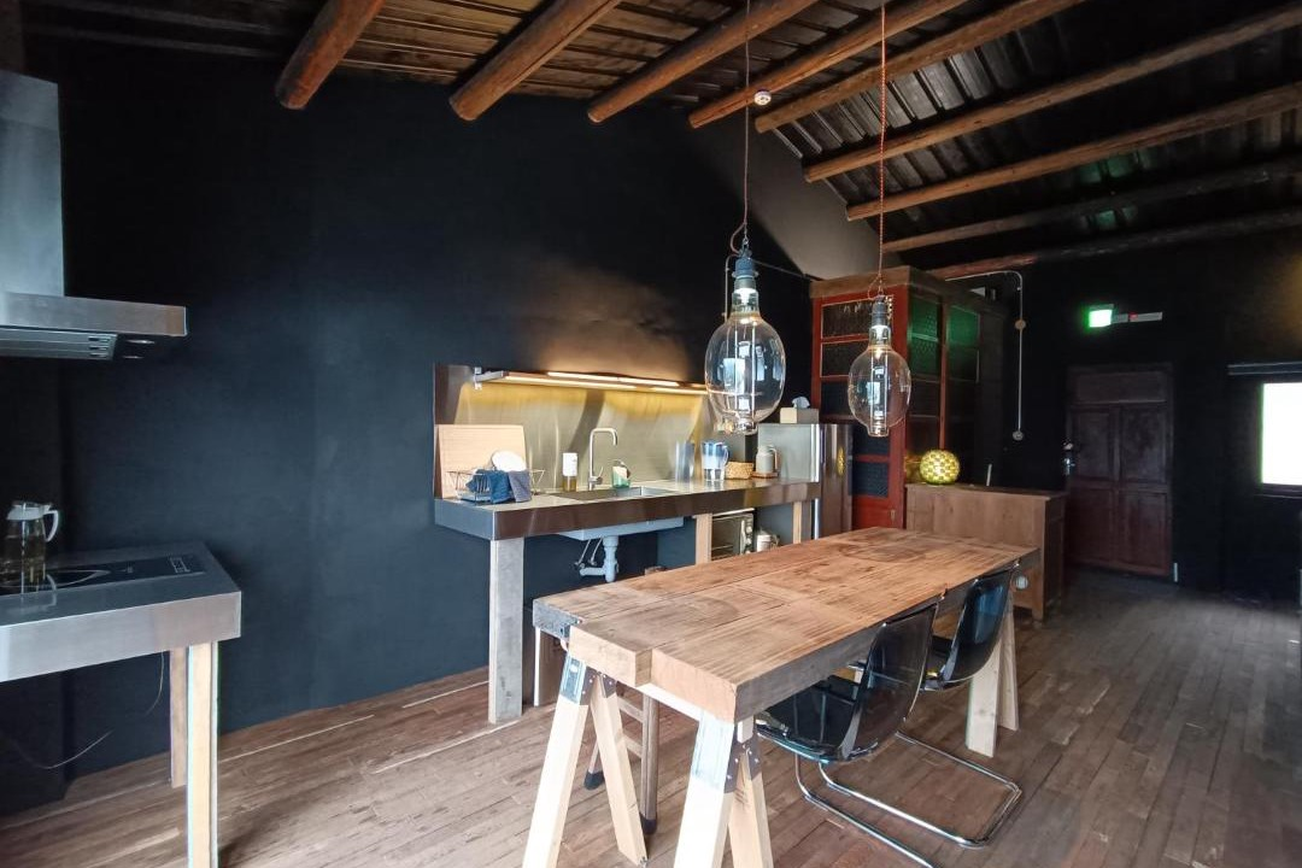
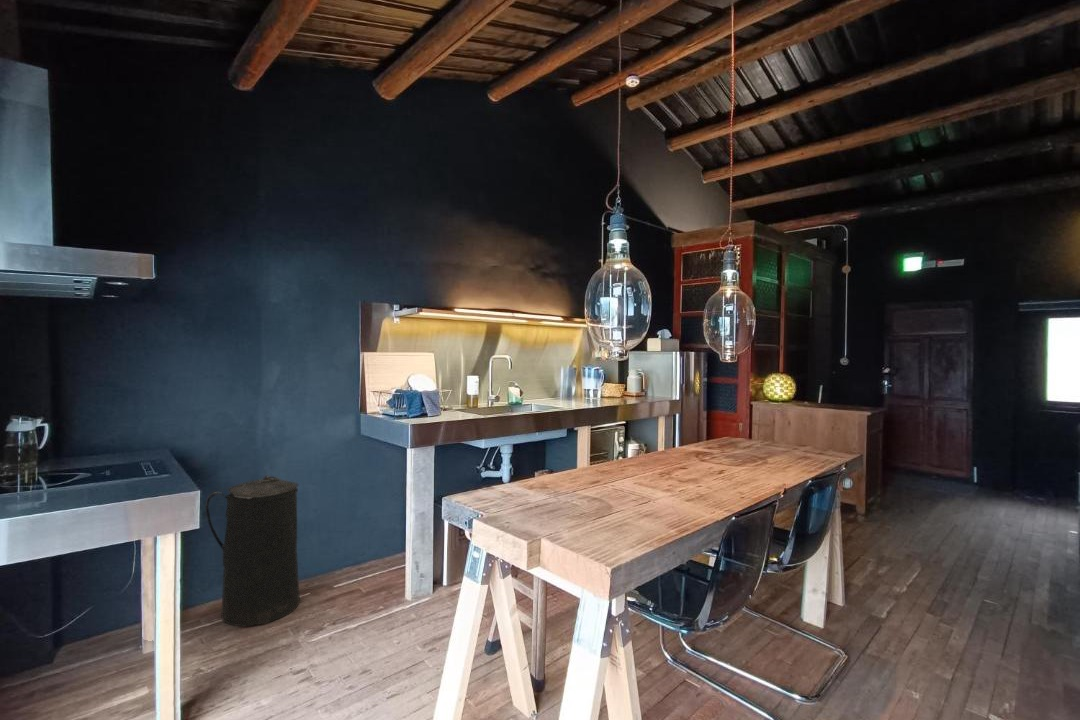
+ trash can [205,474,301,628]
